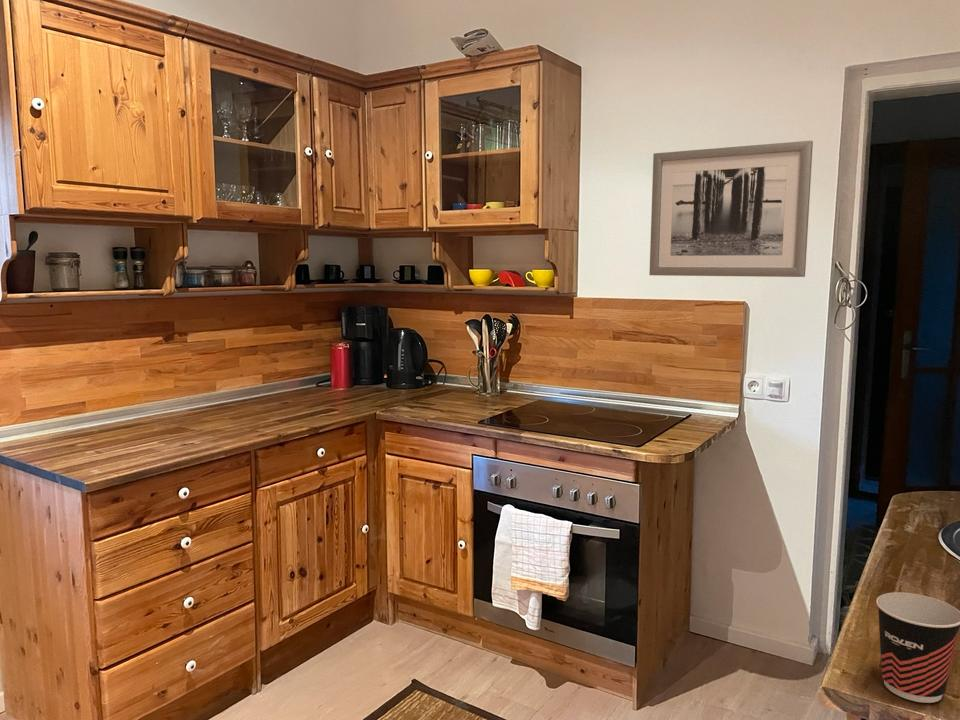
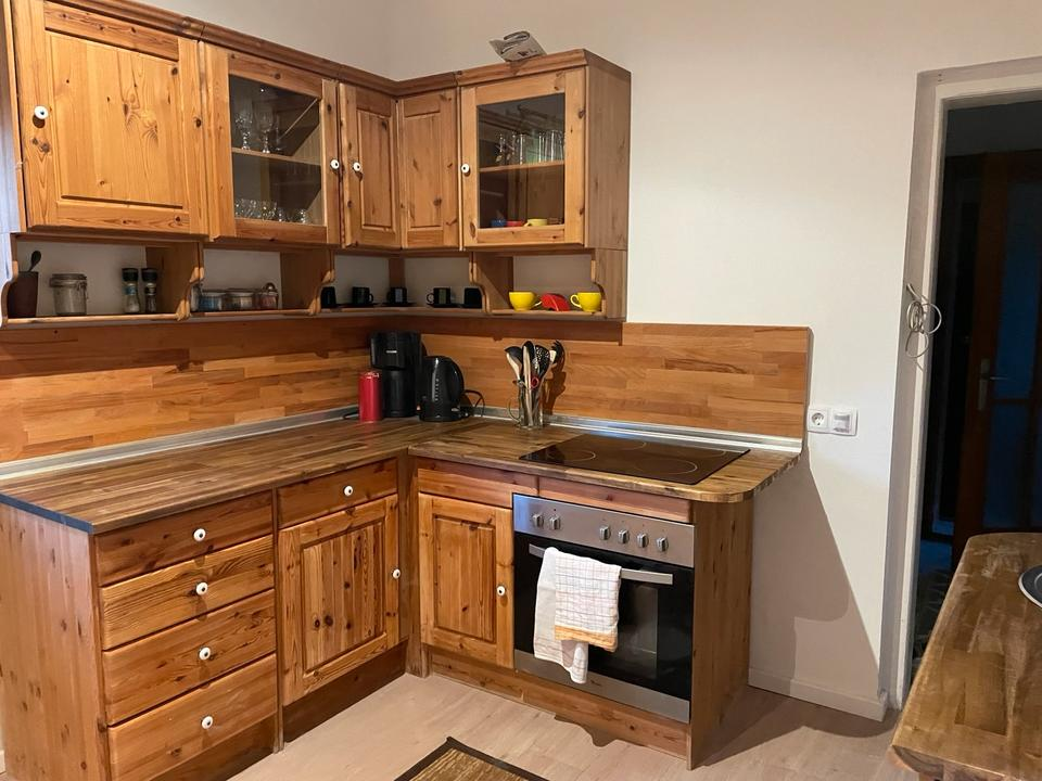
- wall art [648,140,814,278]
- cup [875,591,960,704]
